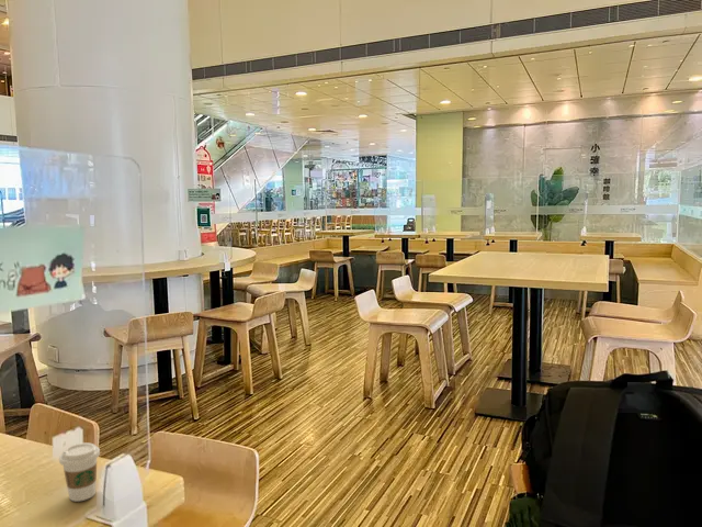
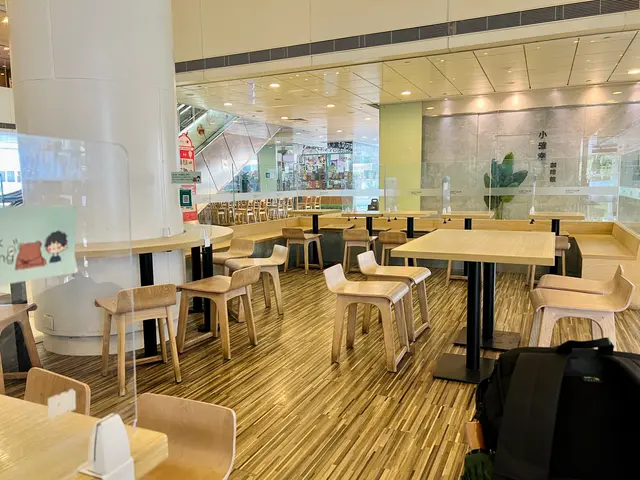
- coffee cup [58,441,101,503]
